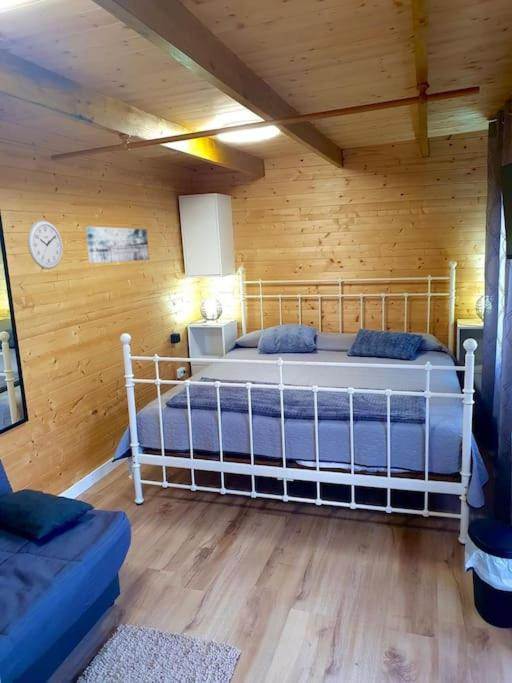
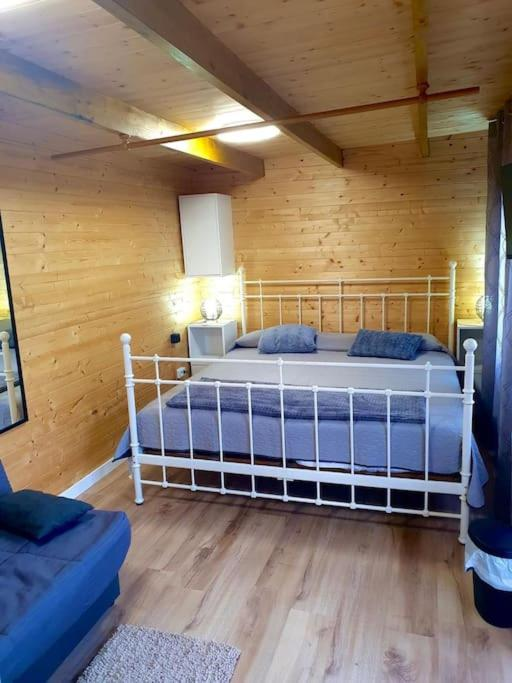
- wall clock [27,219,64,270]
- wall art [84,226,150,264]
